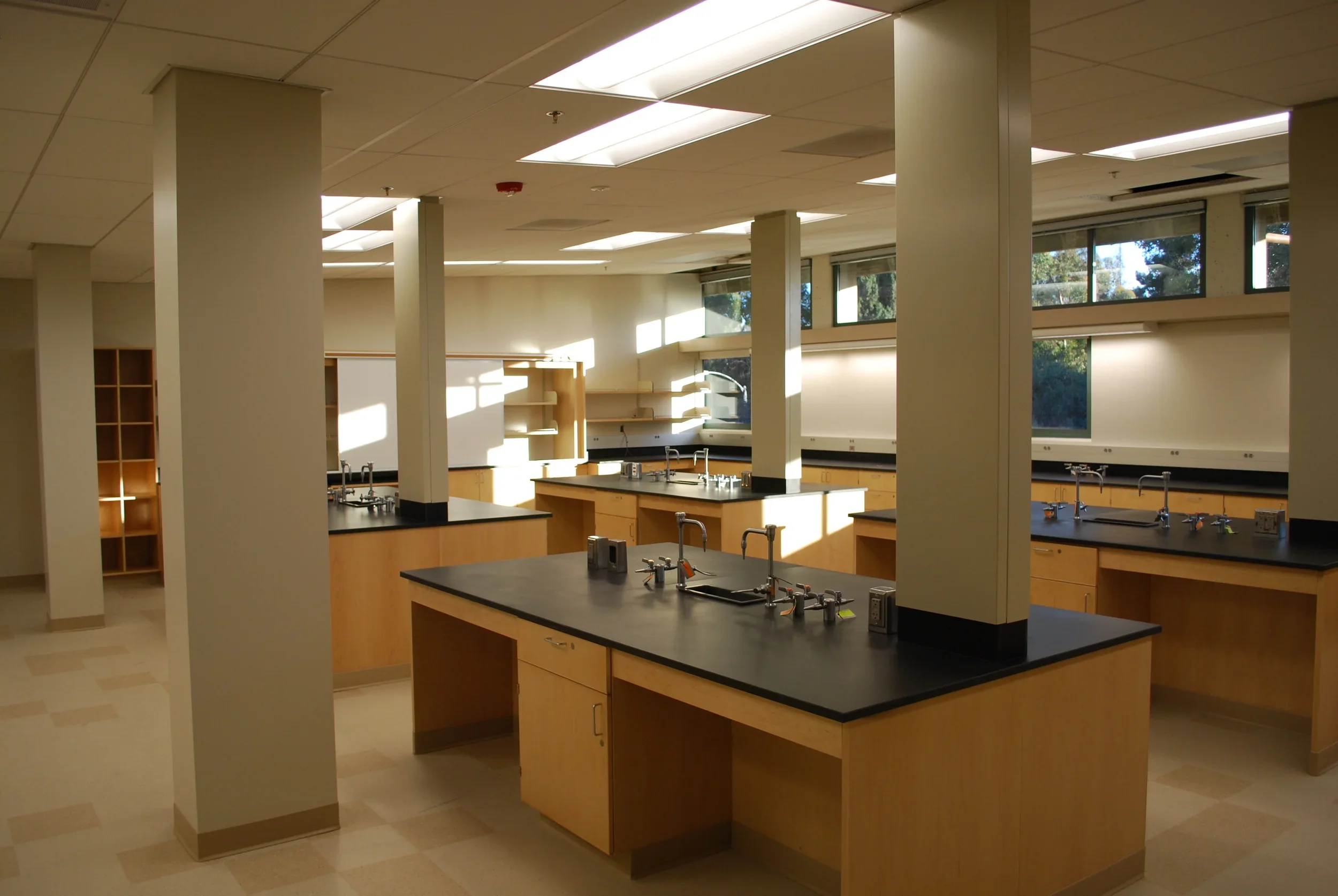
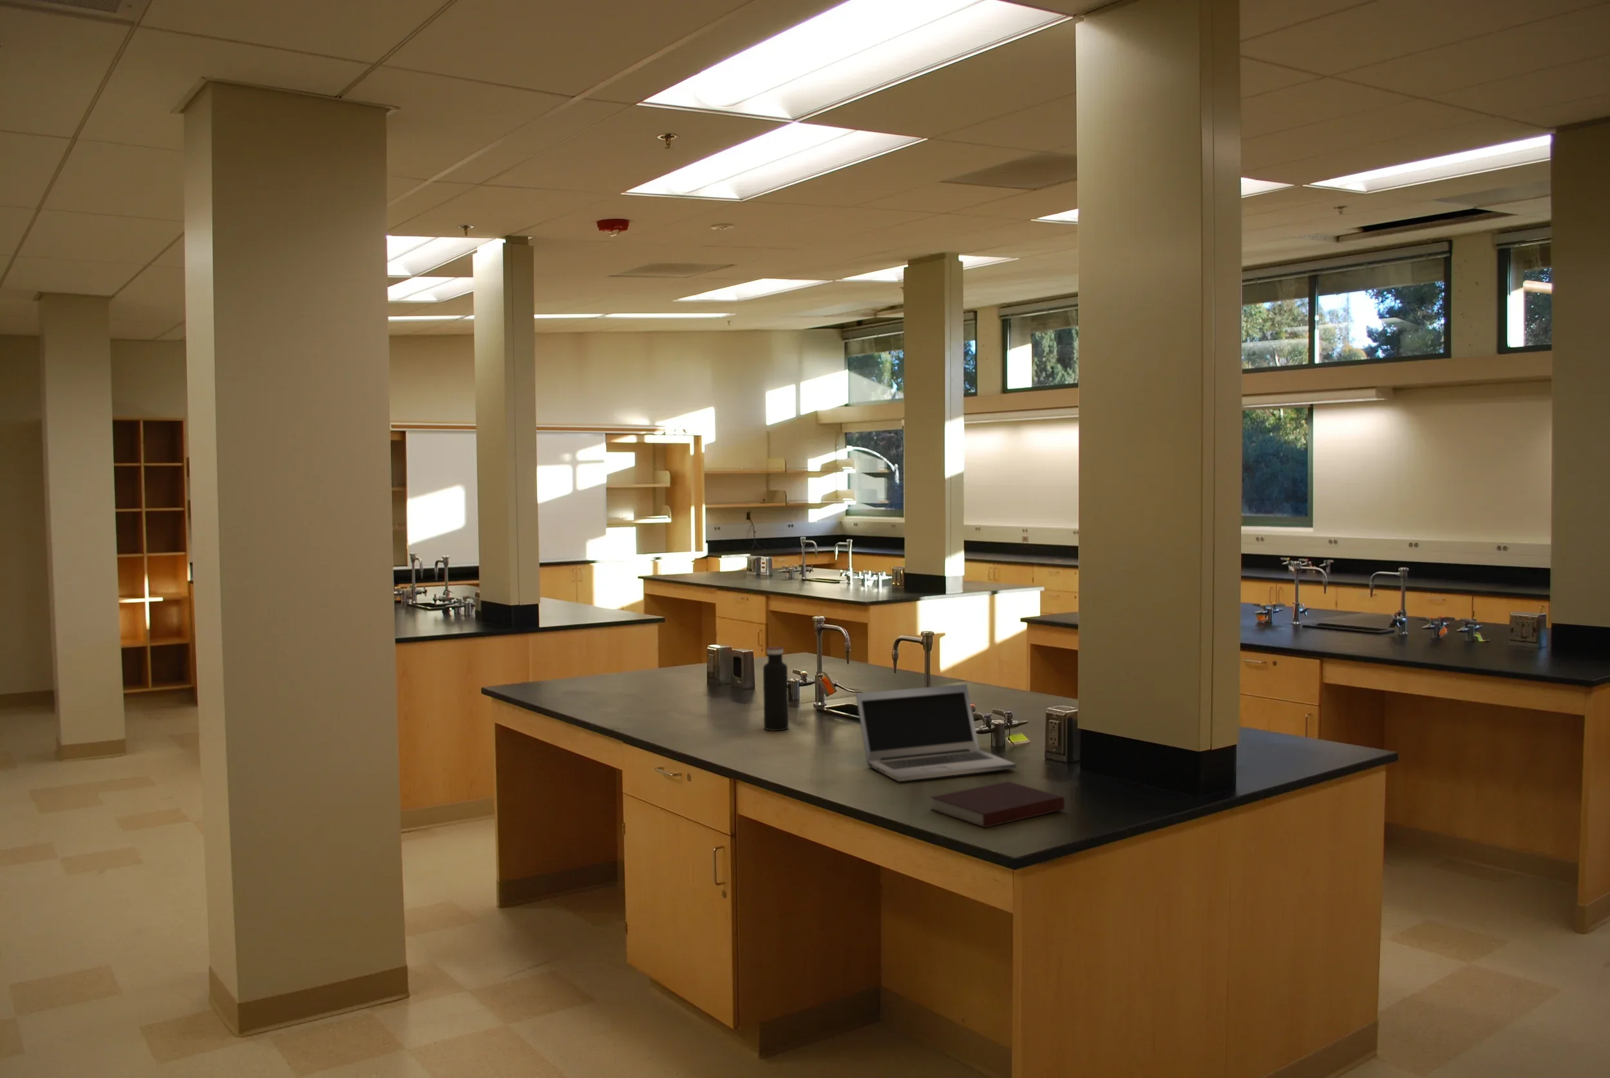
+ water bottle [763,646,789,732]
+ laptop [856,683,1017,782]
+ notebook [930,781,1065,828]
